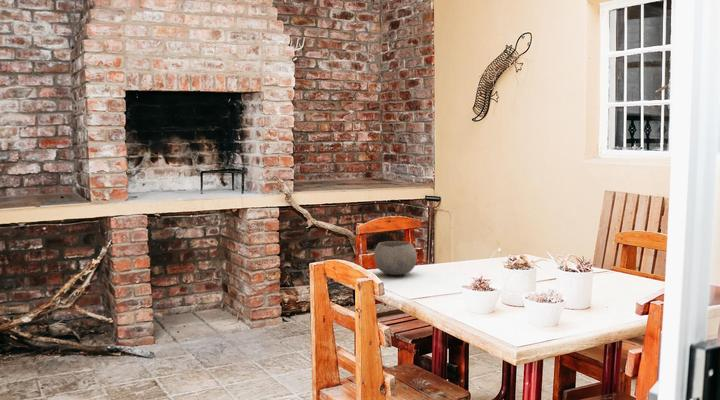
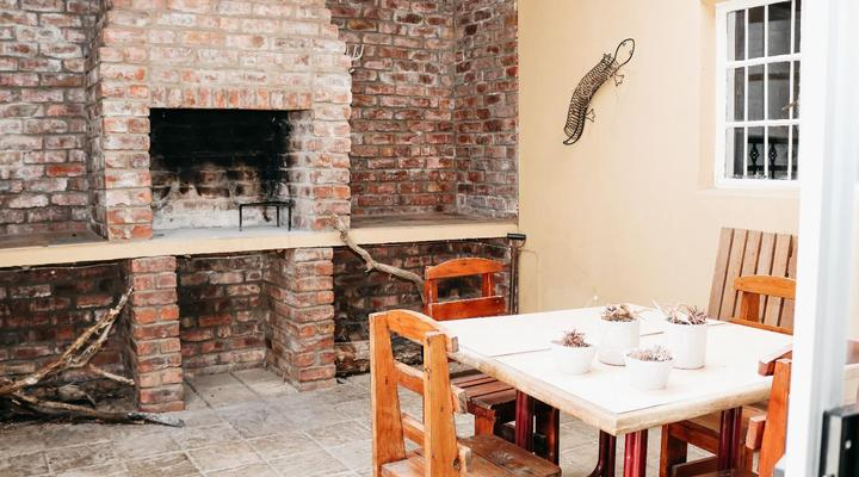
- bowl [373,240,418,276]
